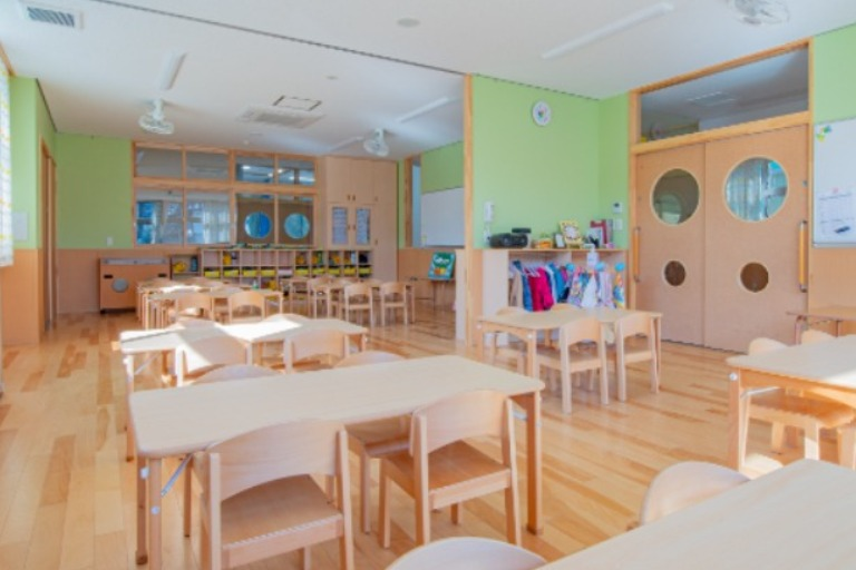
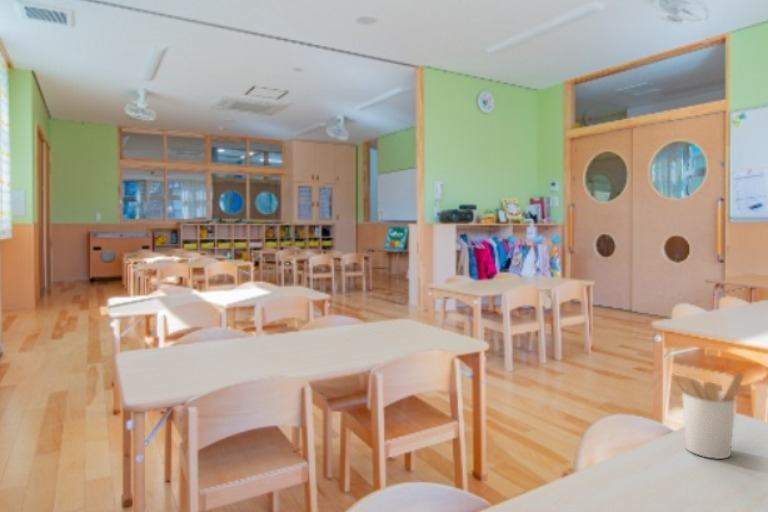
+ utensil holder [671,371,744,460]
